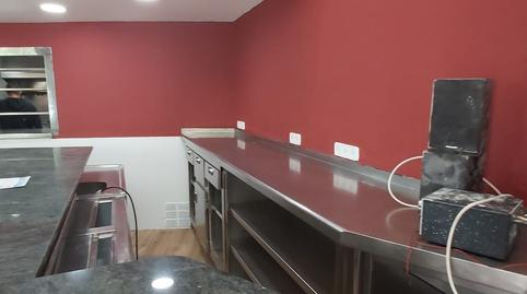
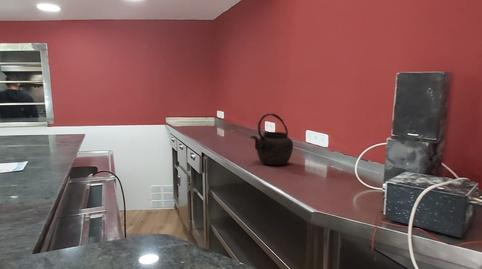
+ kettle [249,113,294,166]
